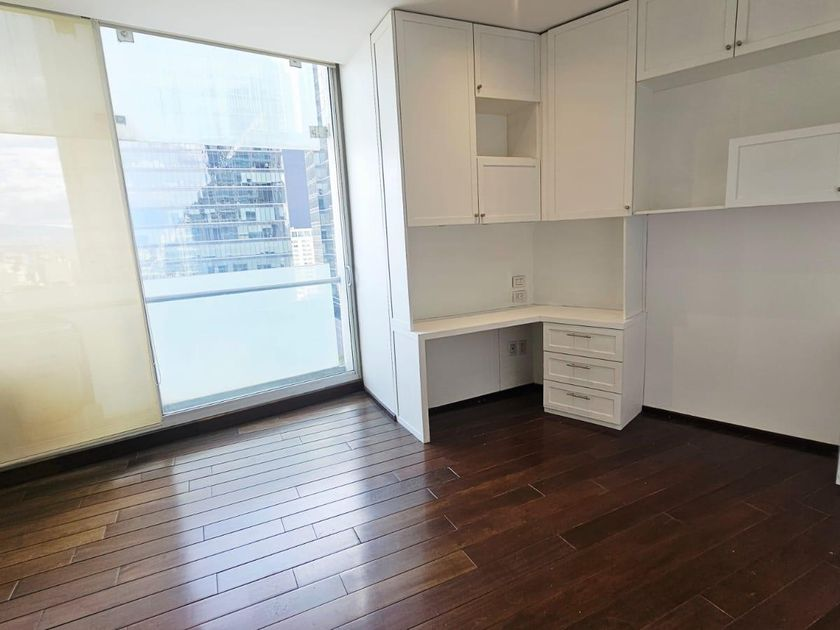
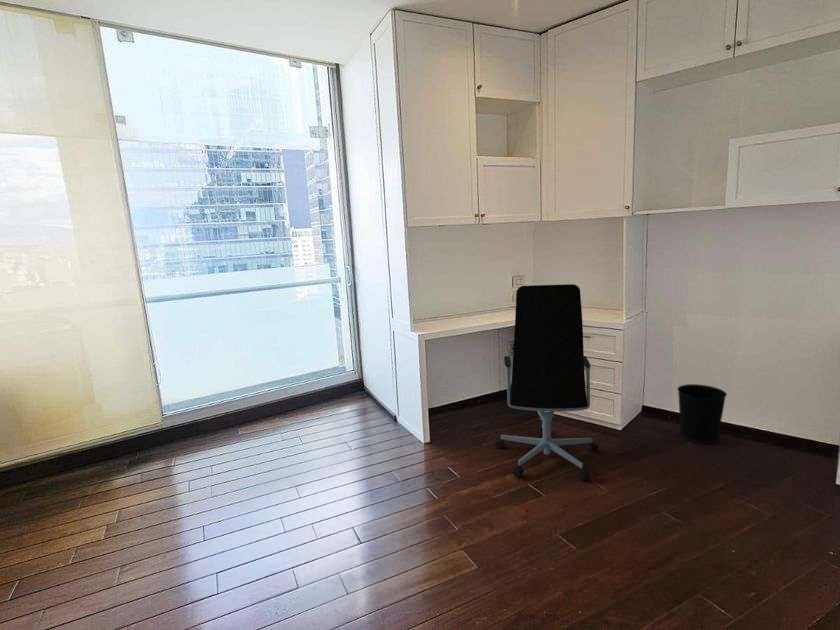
+ wastebasket [676,383,728,445]
+ office chair [494,283,600,481]
